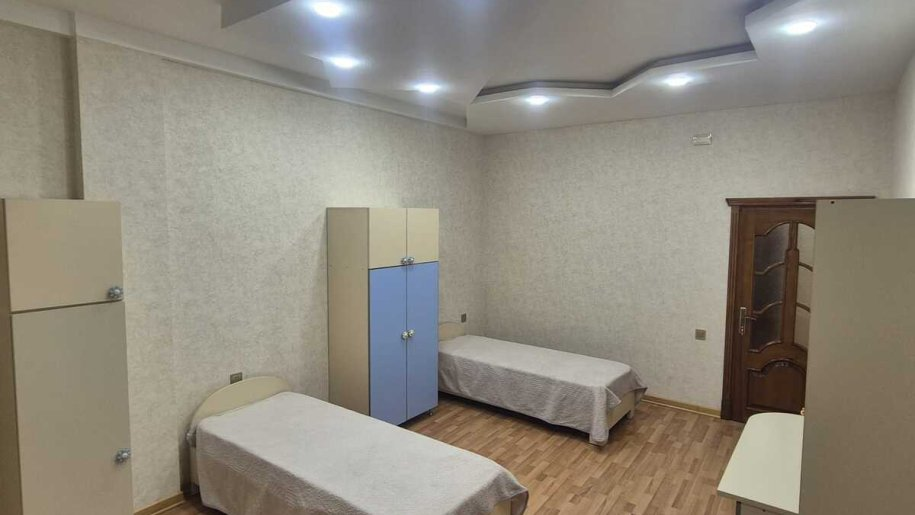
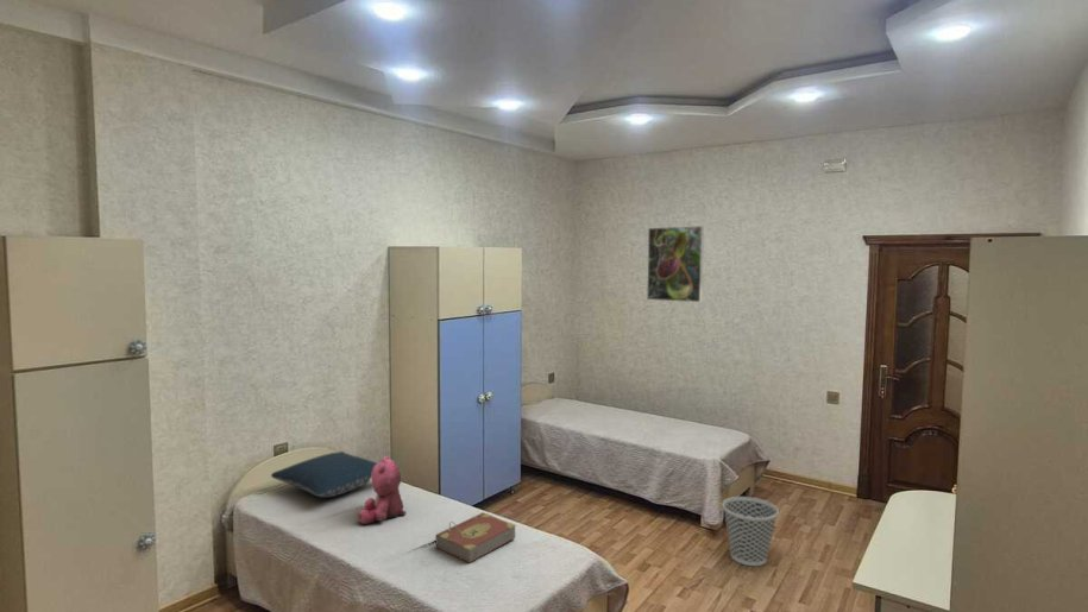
+ wastebasket [722,496,780,567]
+ teddy bear [358,455,407,525]
+ book [434,511,517,564]
+ pillow [270,450,378,499]
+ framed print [646,225,705,303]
